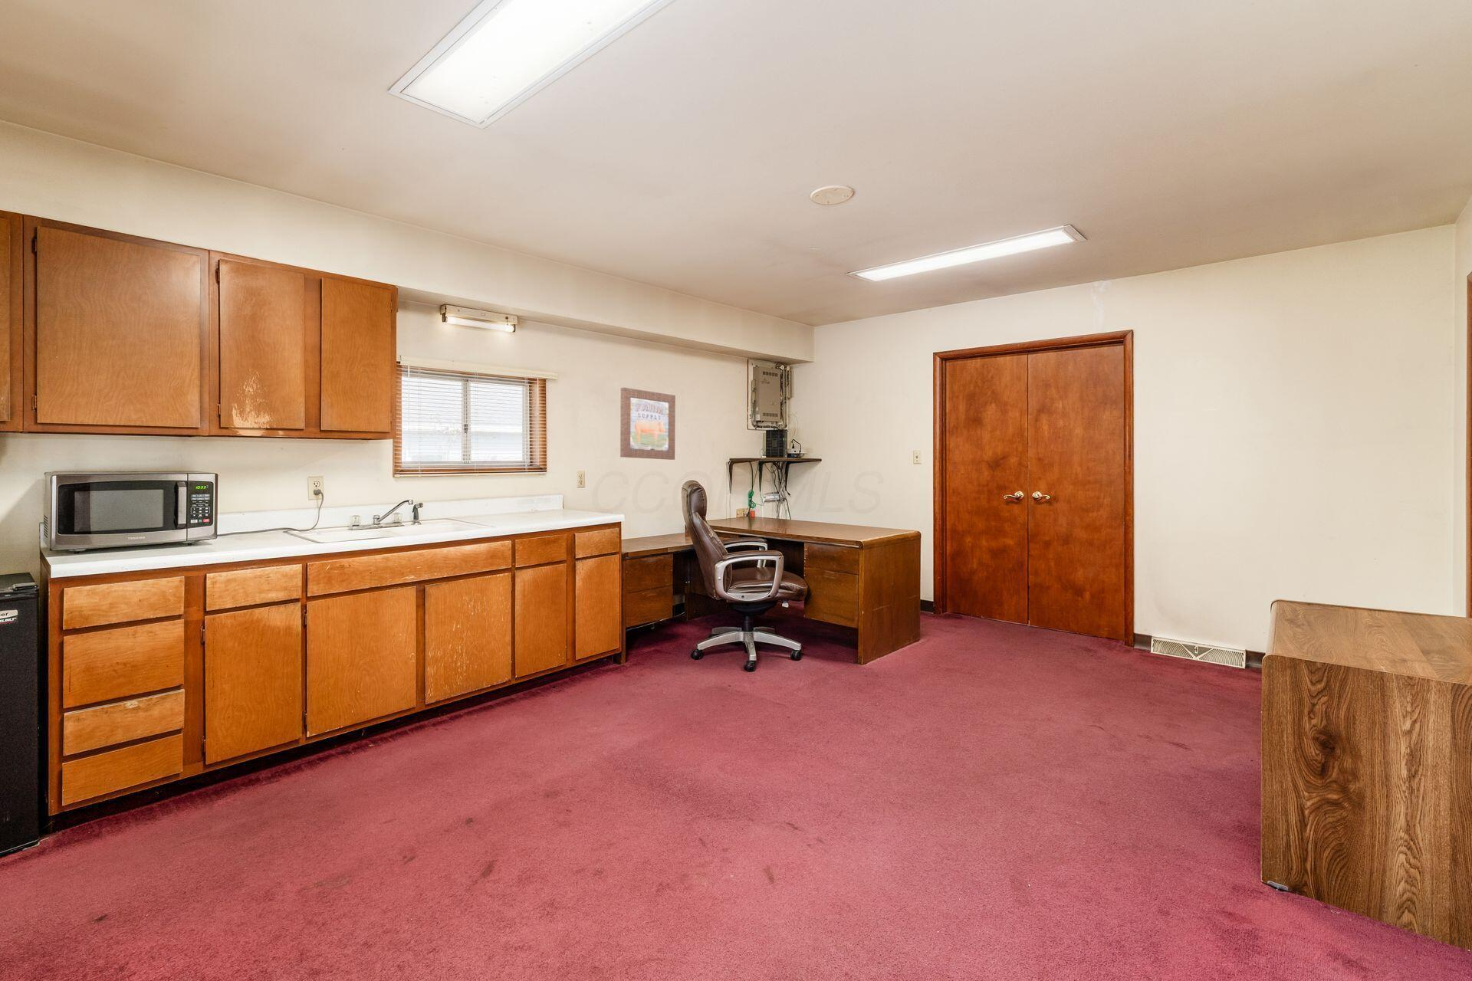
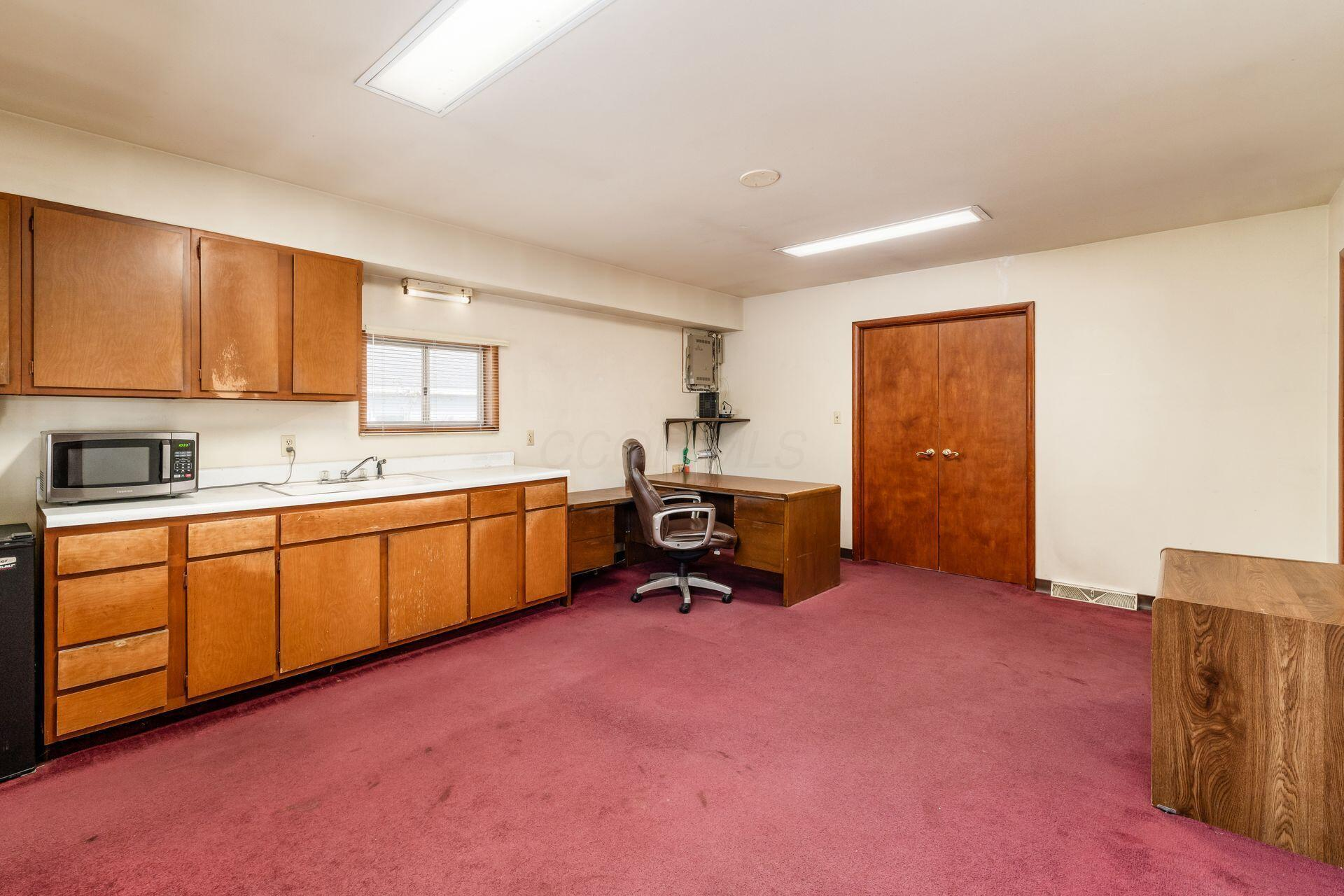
- wall art [620,386,676,461]
